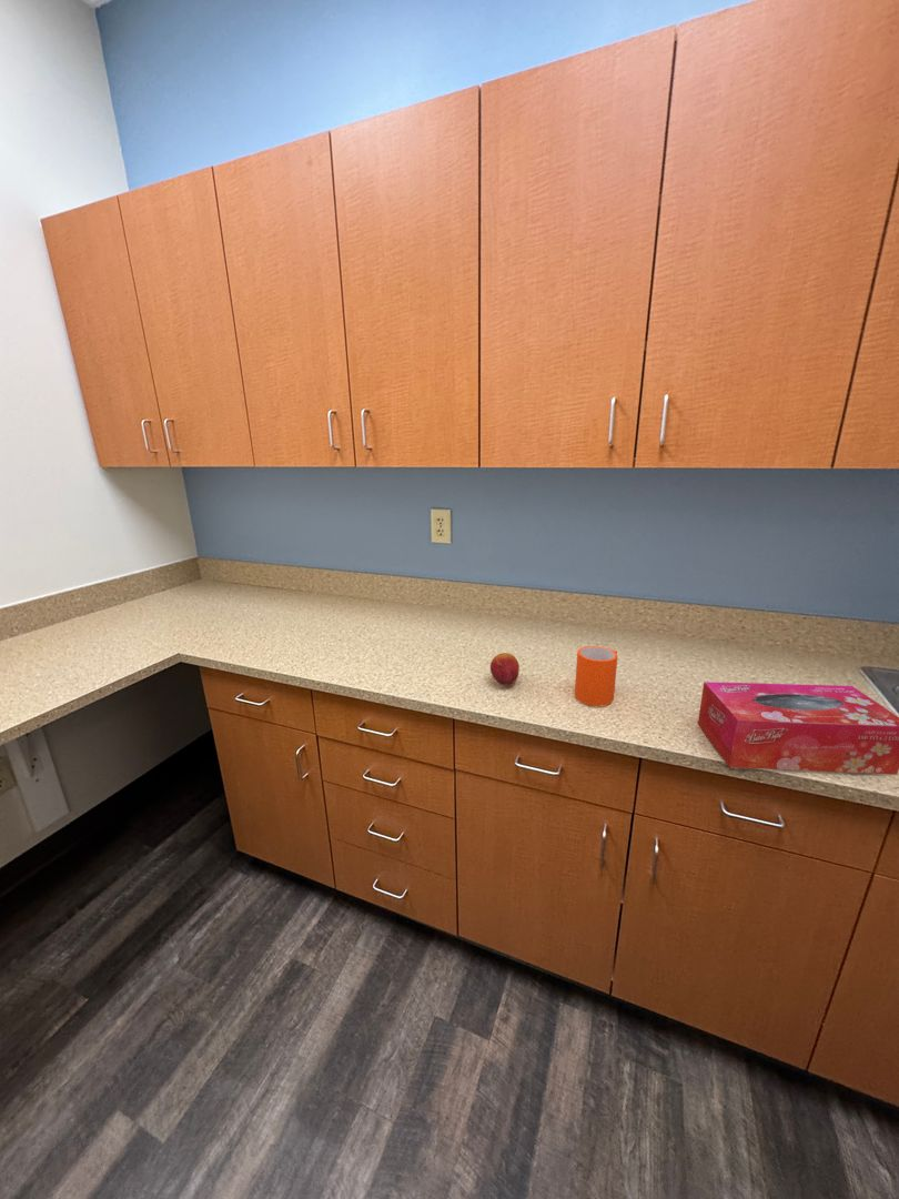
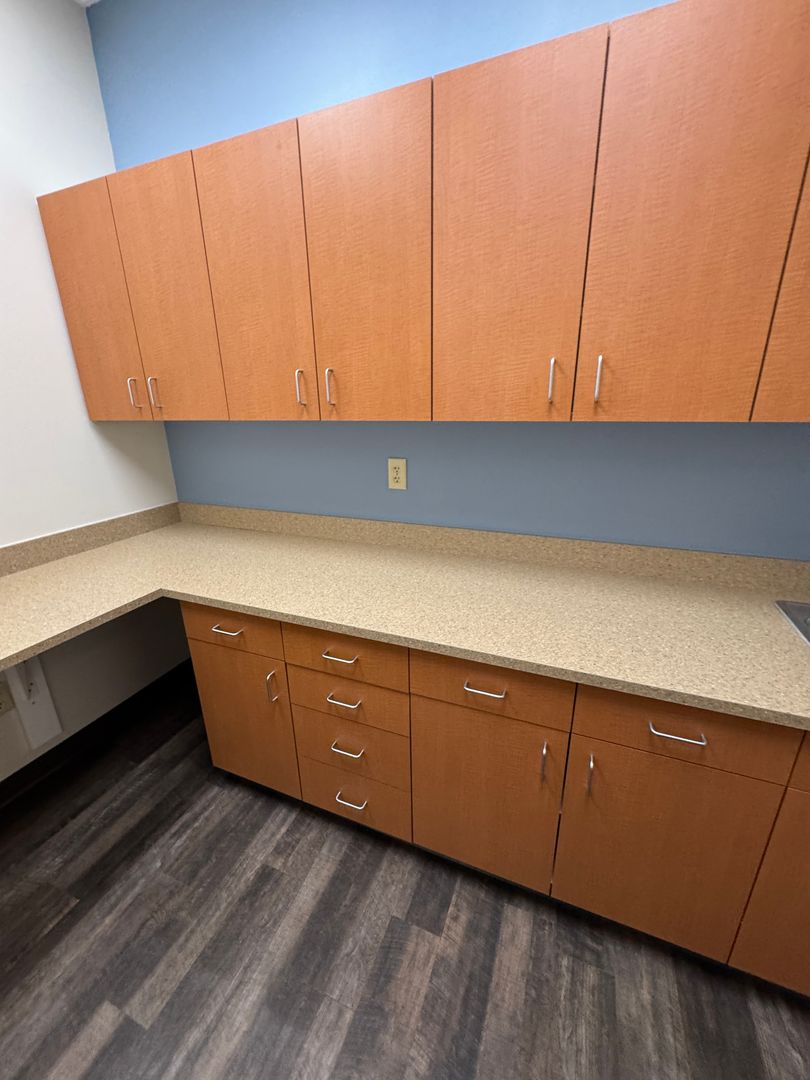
- mug [574,645,618,707]
- fruit [489,652,521,686]
- tissue box [697,681,899,776]
